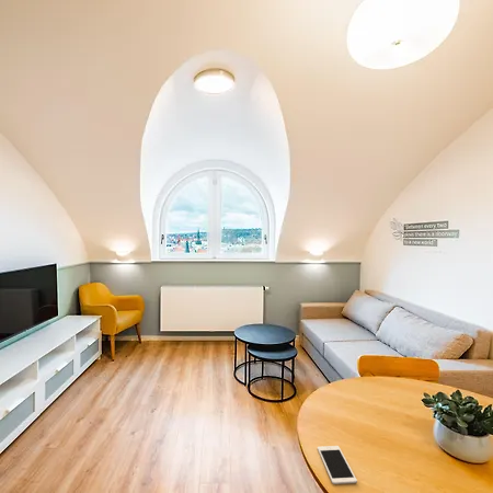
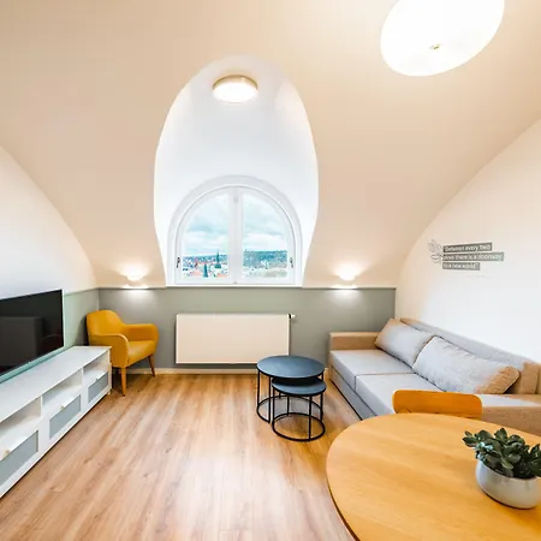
- cell phone [317,445,358,485]
